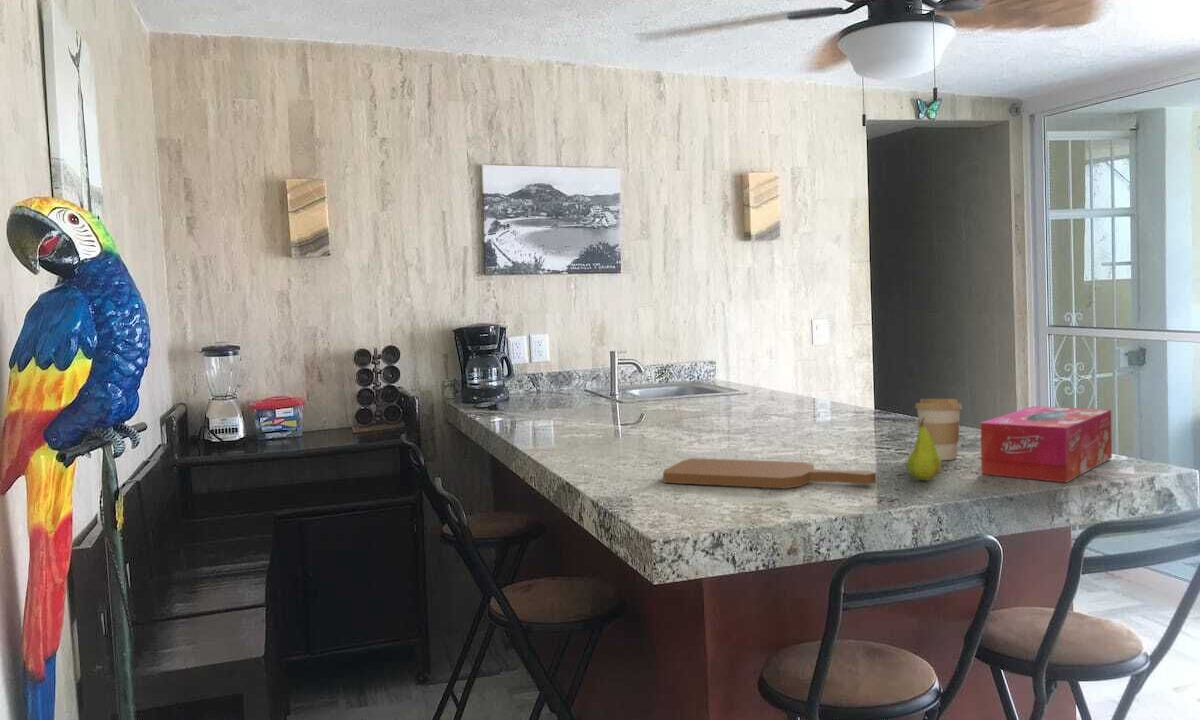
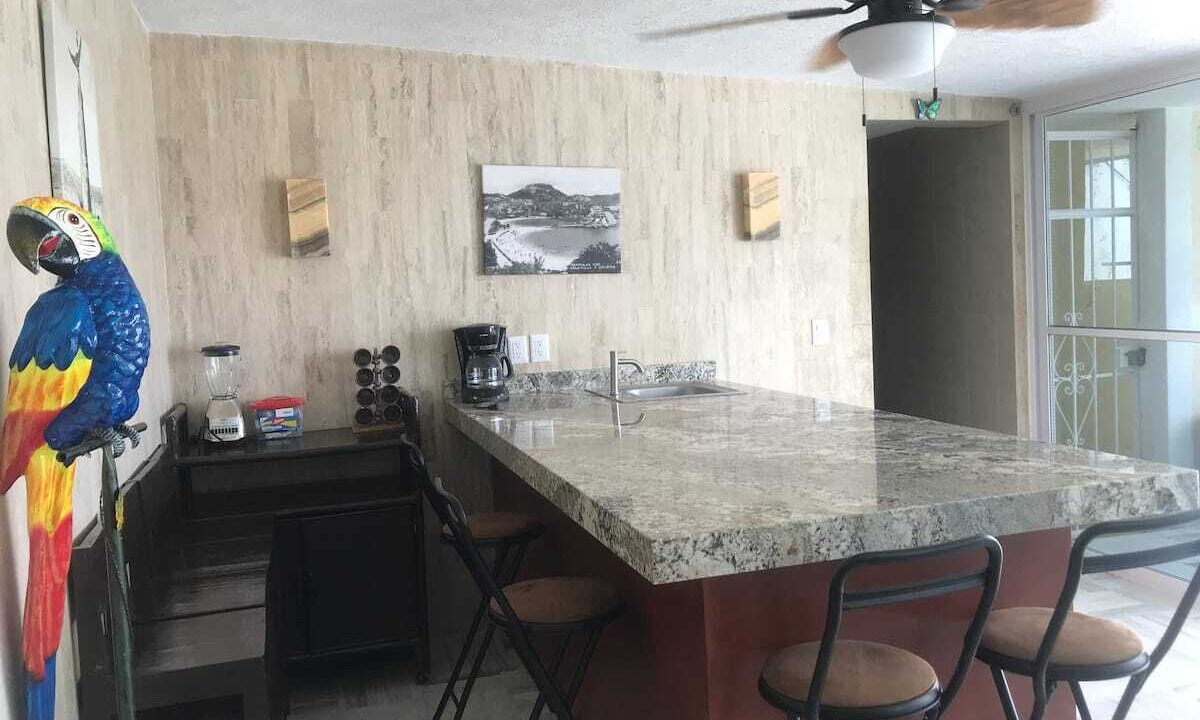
- tissue box [980,405,1113,483]
- fruit [906,418,942,482]
- cutting board [662,457,877,489]
- coffee cup [914,398,963,461]
